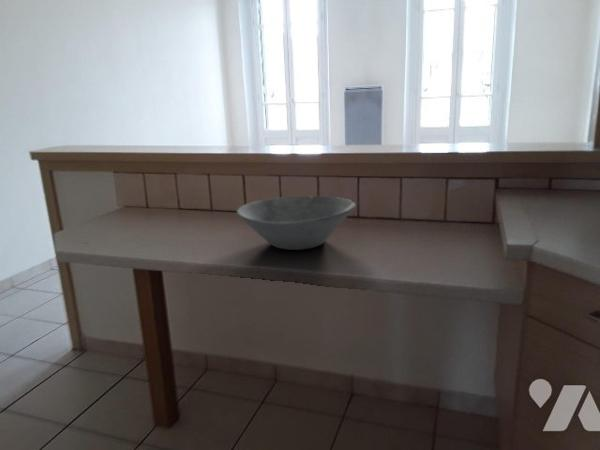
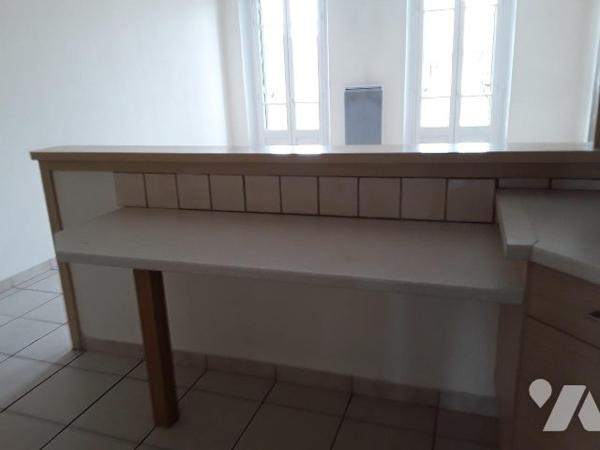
- bowl [236,195,357,251]
